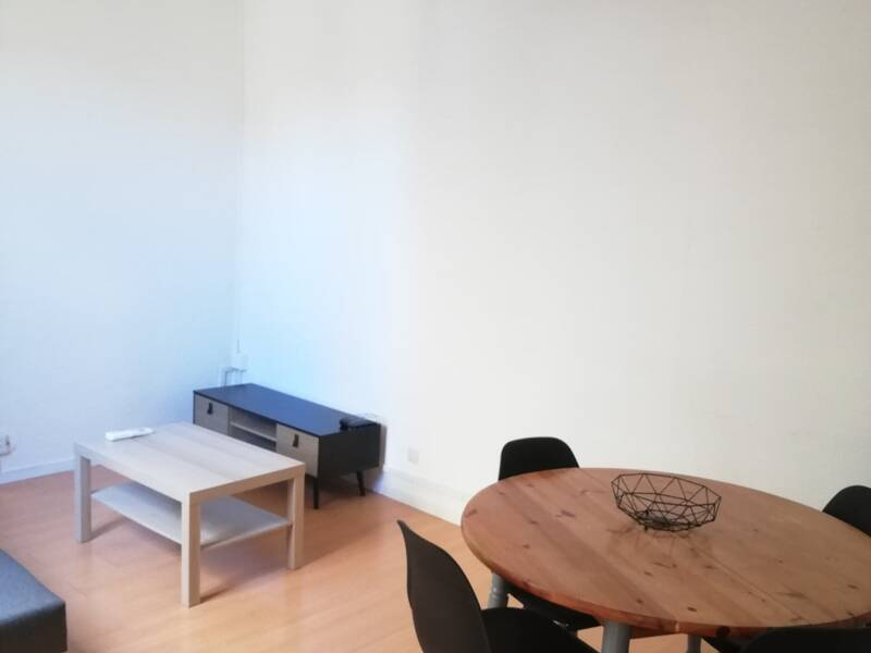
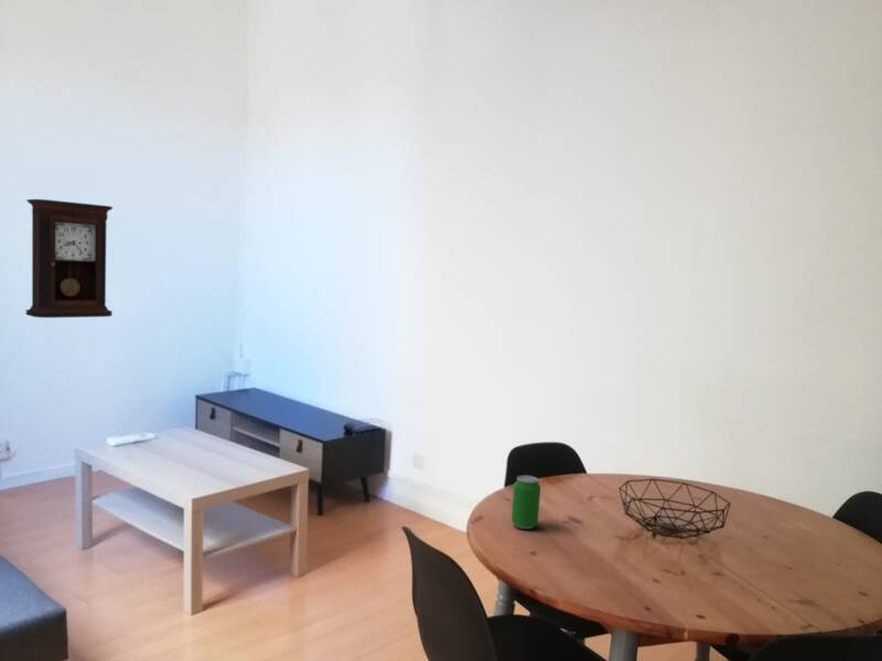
+ pendulum clock [24,198,114,318]
+ beverage can [510,475,541,530]
